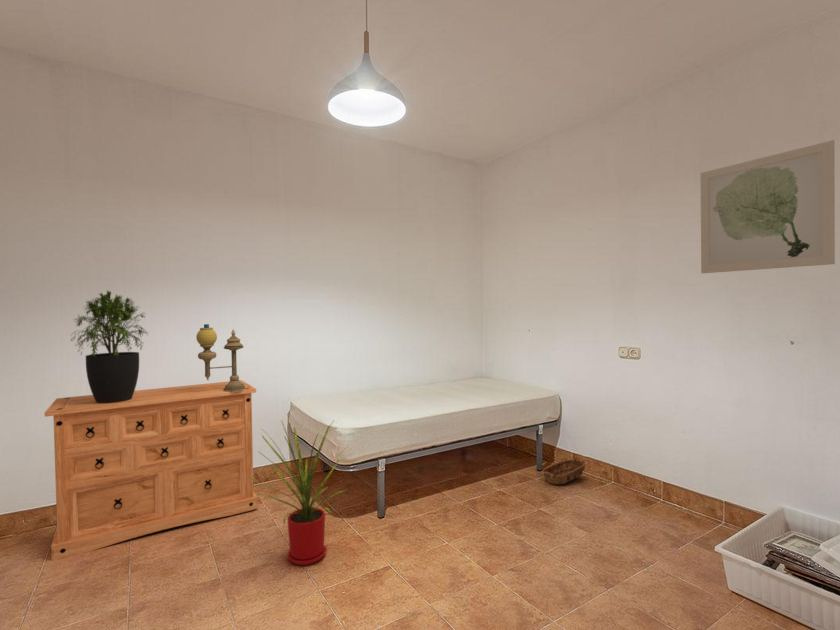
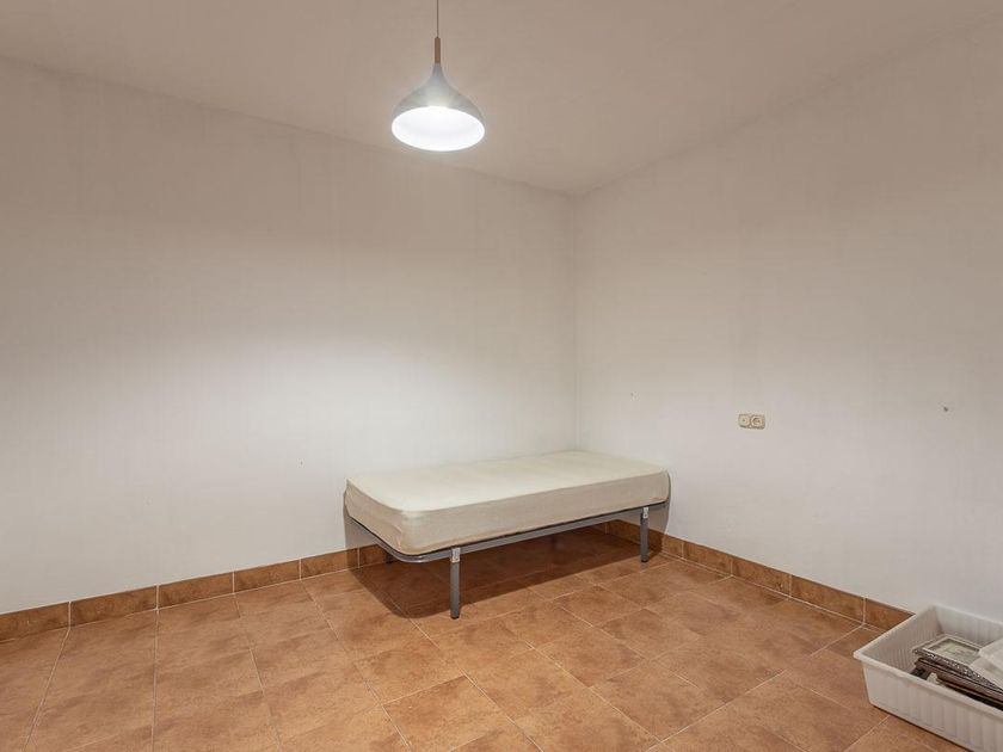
- wall art [700,139,836,274]
- basket [540,456,586,486]
- house plant [247,420,350,566]
- potted plant [69,289,148,403]
- dresser [44,379,259,561]
- table lamp [195,323,246,392]
